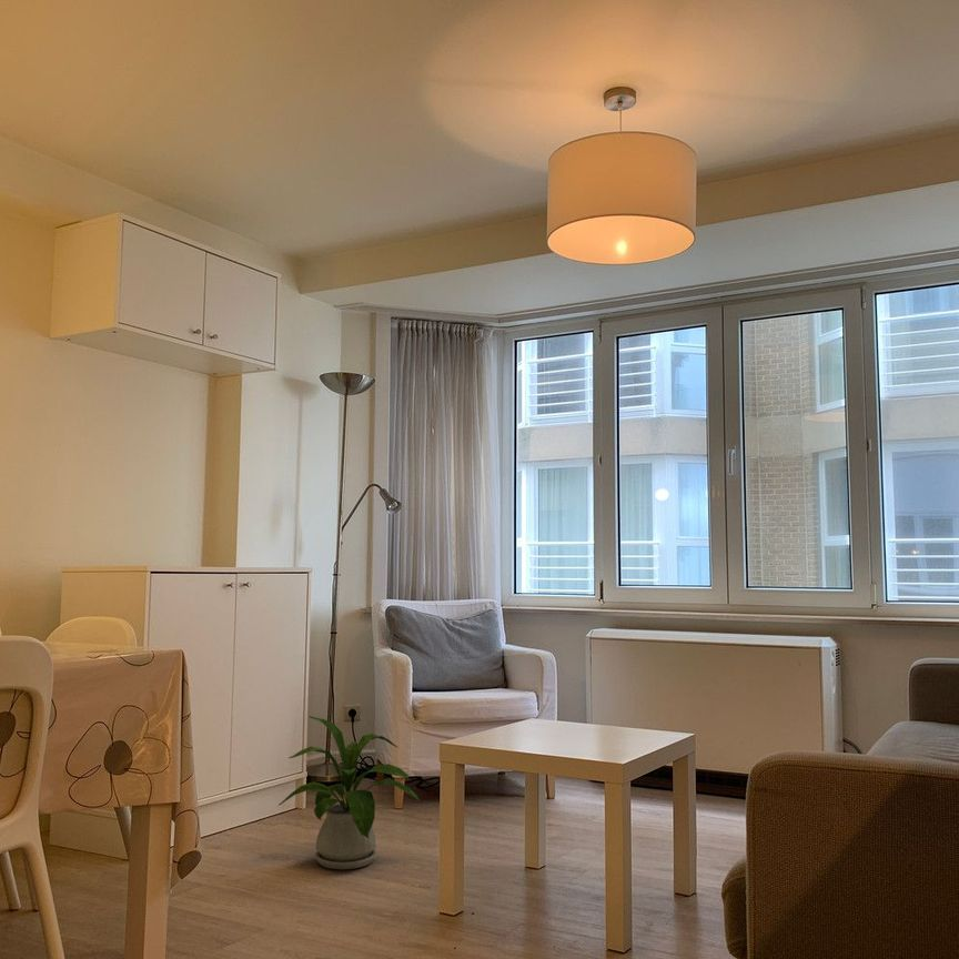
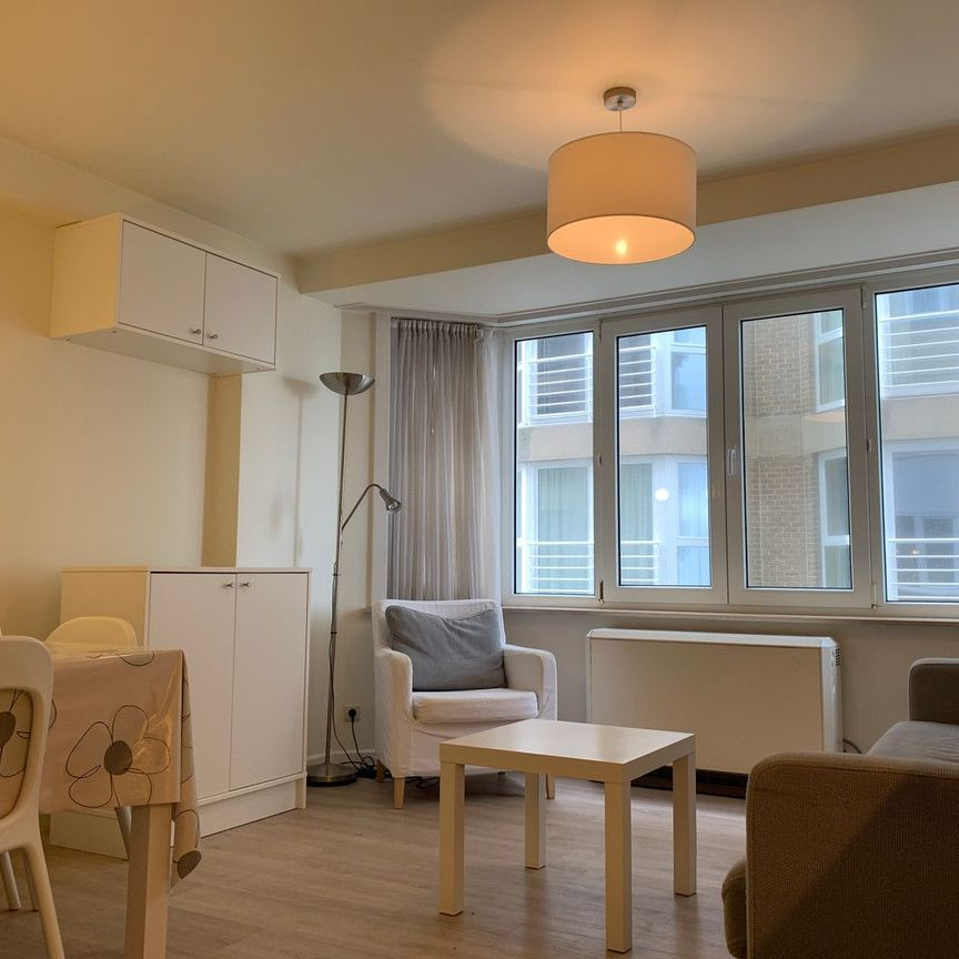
- house plant [279,715,423,870]
